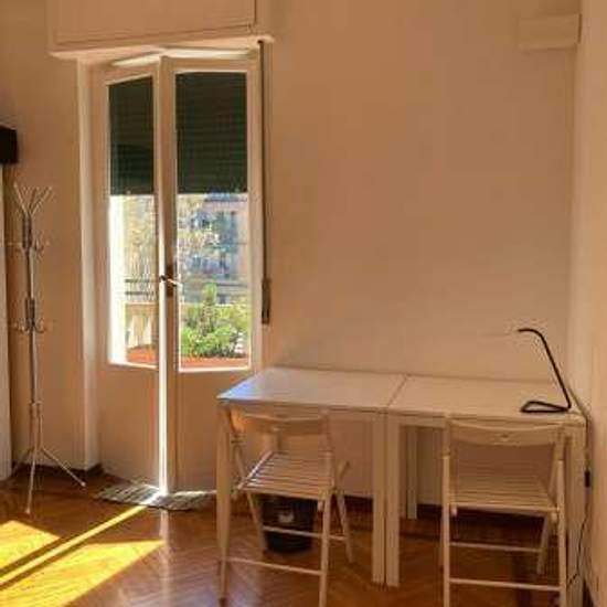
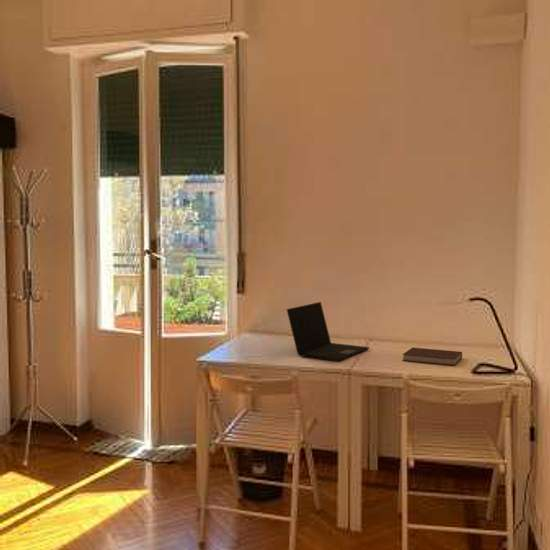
+ laptop [286,301,370,362]
+ notebook [402,347,463,366]
